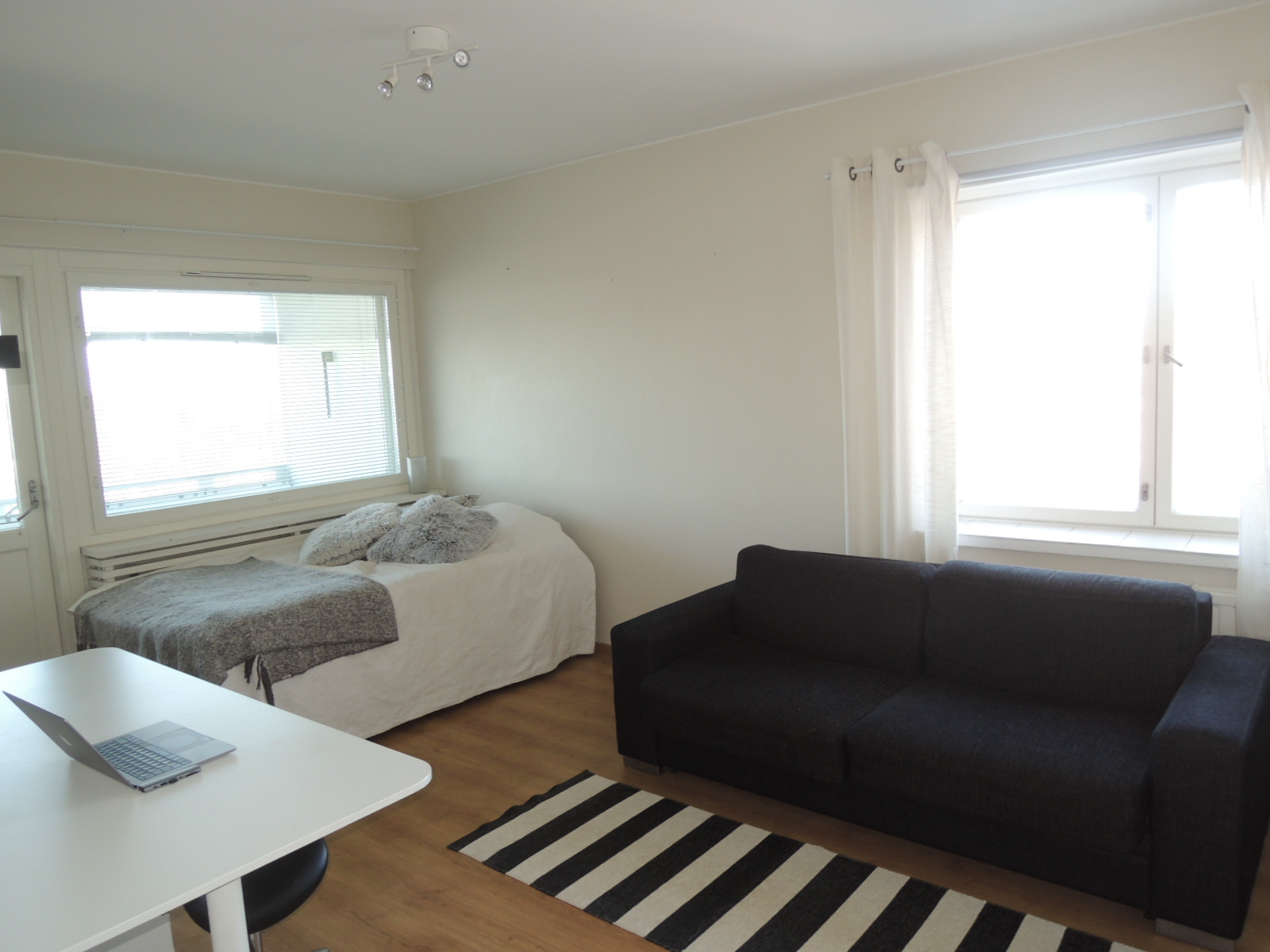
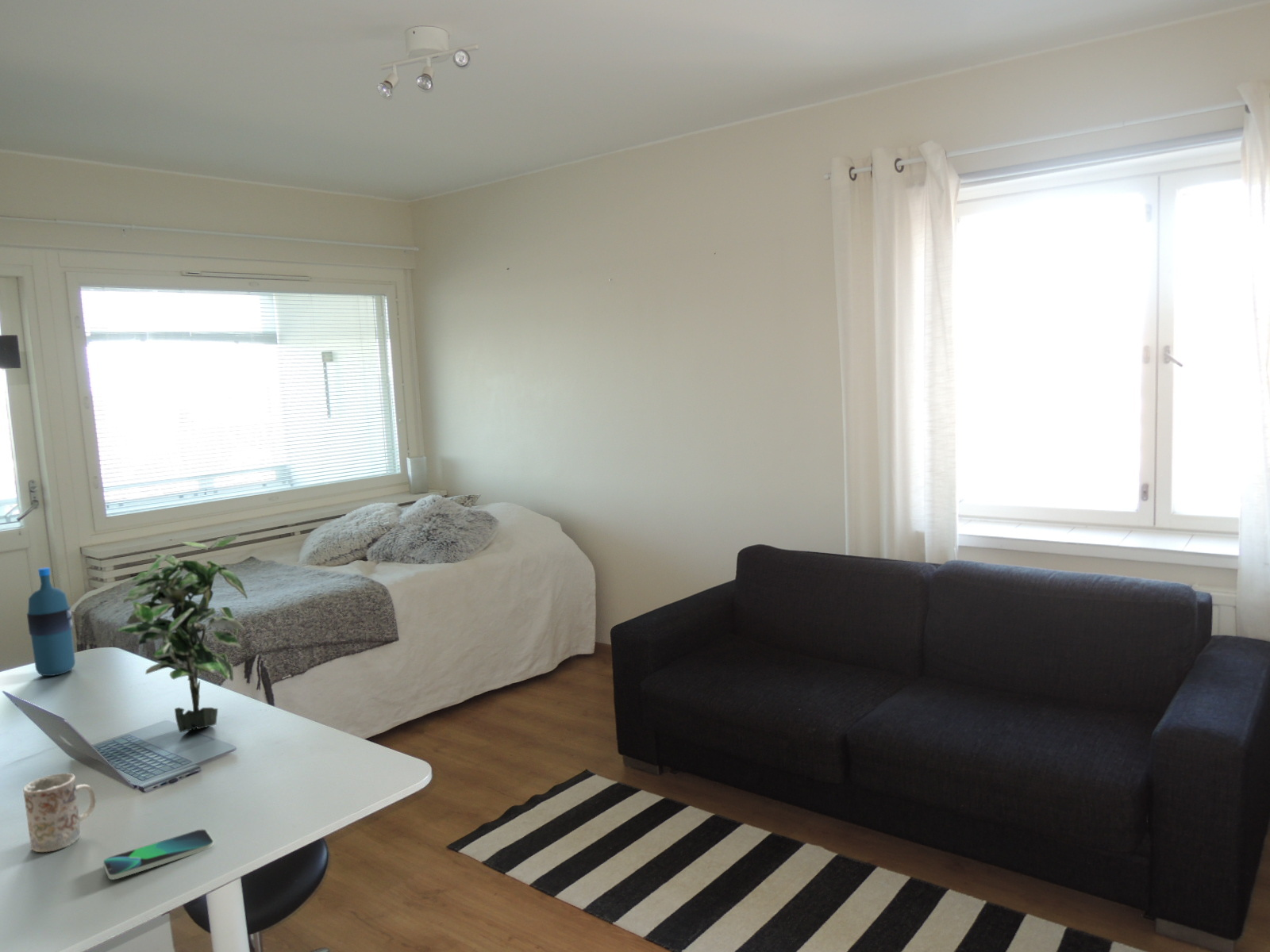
+ smartphone [102,828,214,881]
+ mug [22,773,97,853]
+ water bottle [26,566,76,677]
+ potted plant [117,534,248,733]
